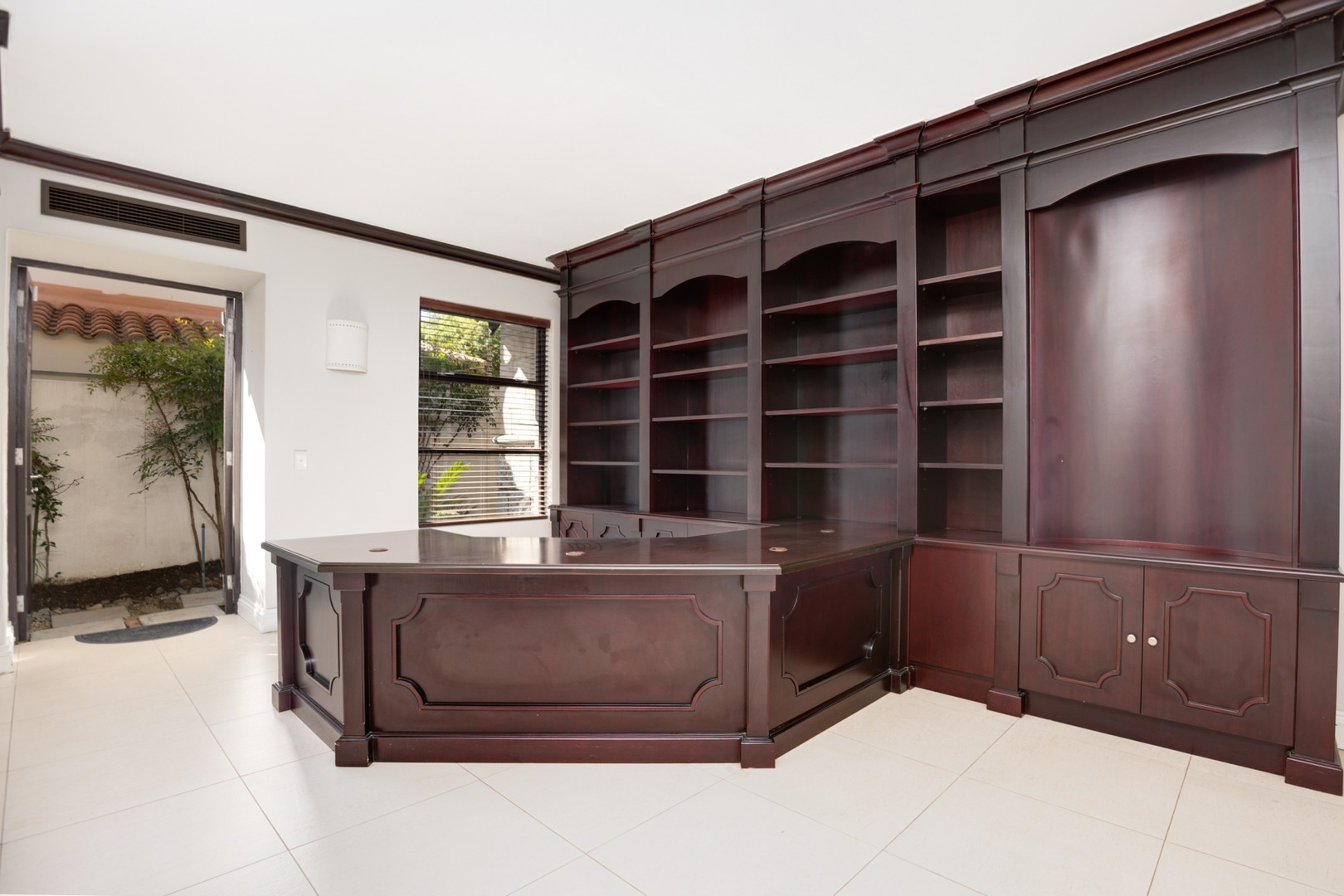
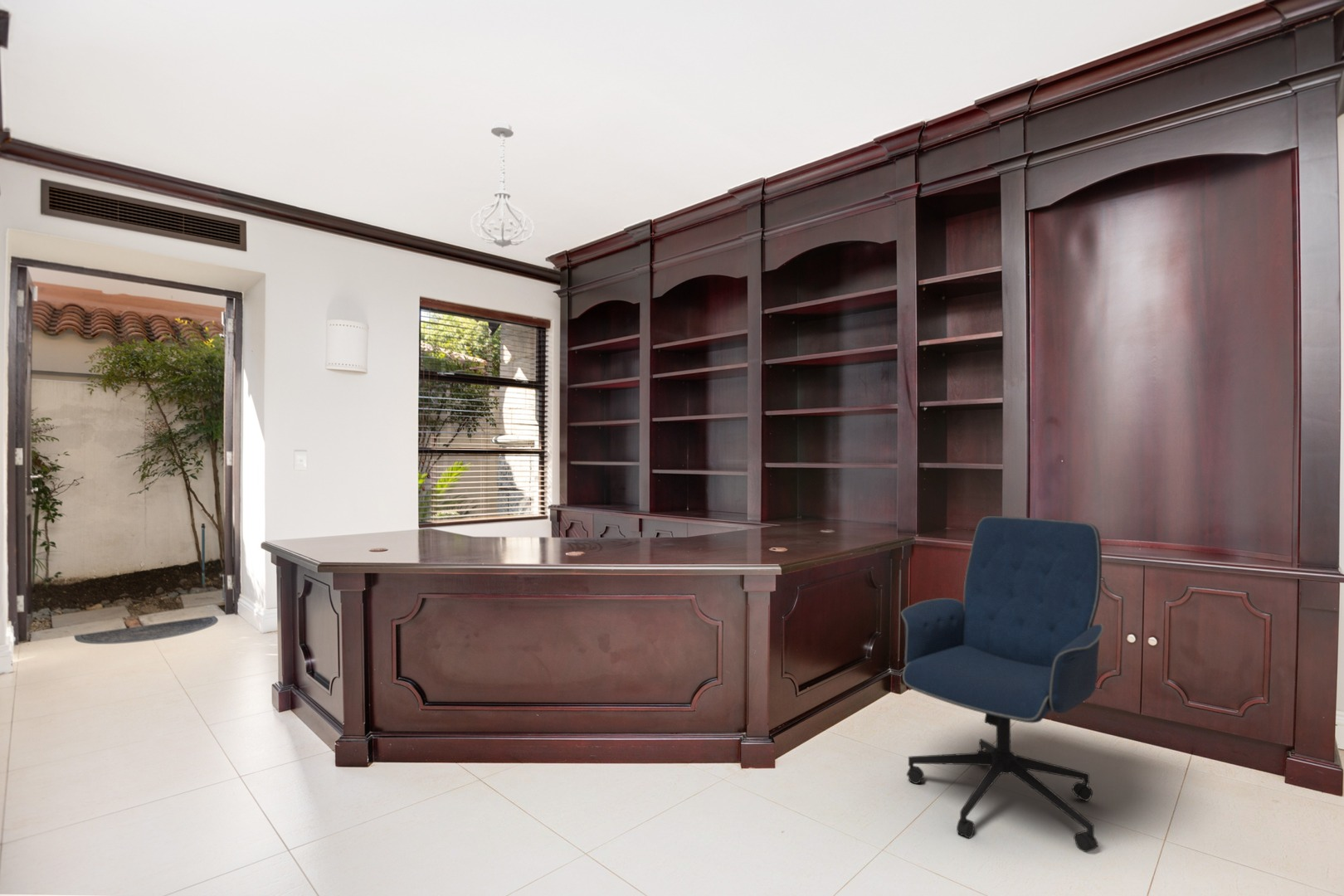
+ ceiling light fixture [470,121,535,248]
+ office chair [900,515,1104,853]
